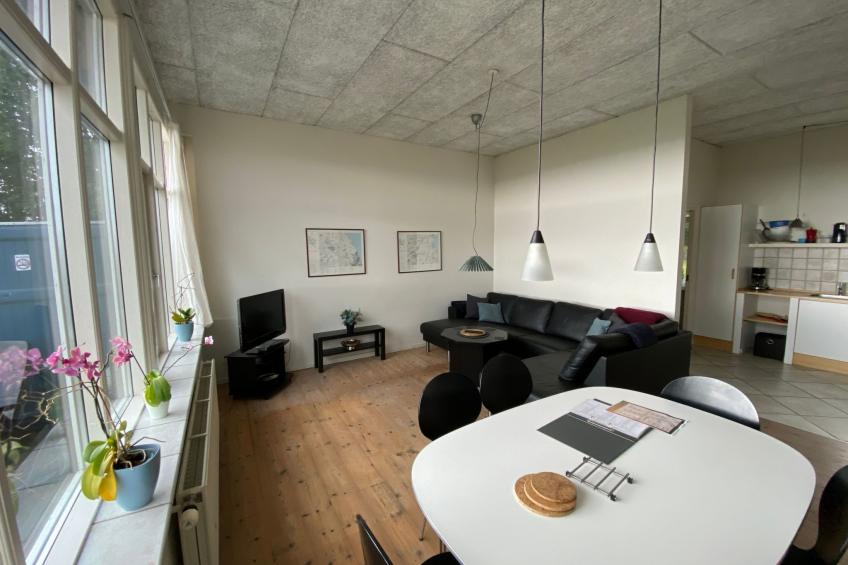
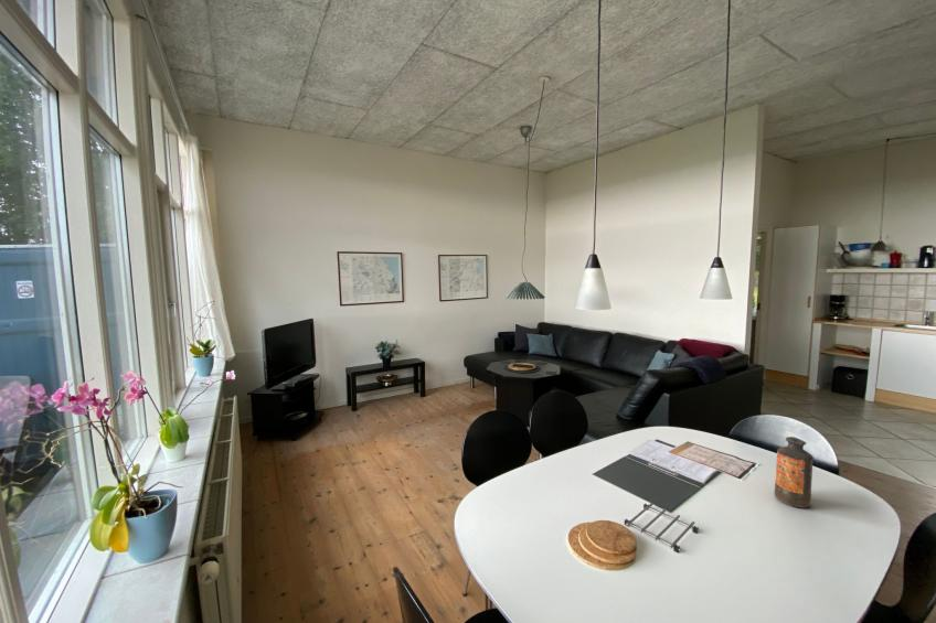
+ bottle [774,436,815,508]
